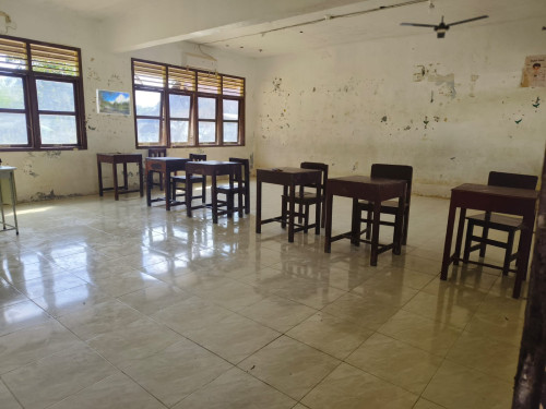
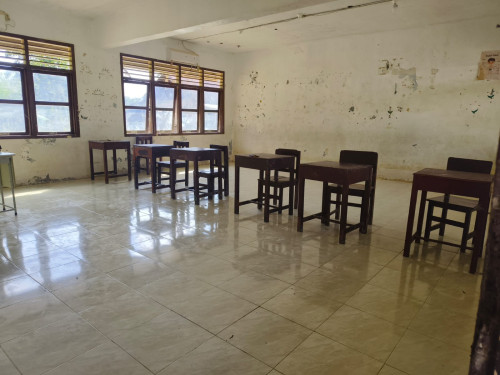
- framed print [95,88,131,117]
- ceiling fan [399,14,490,39]
